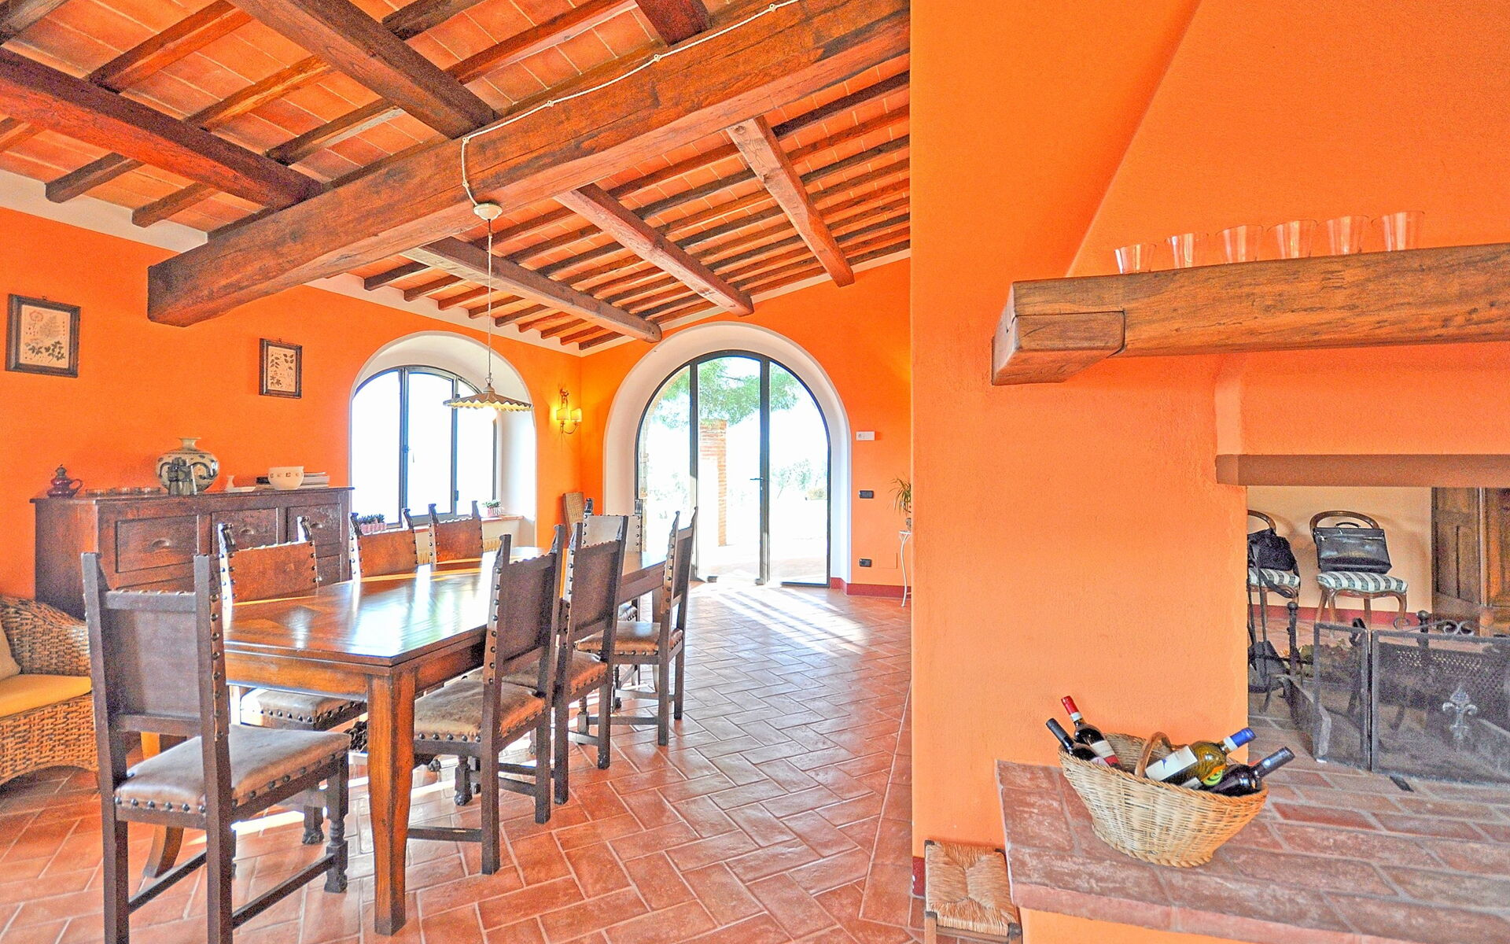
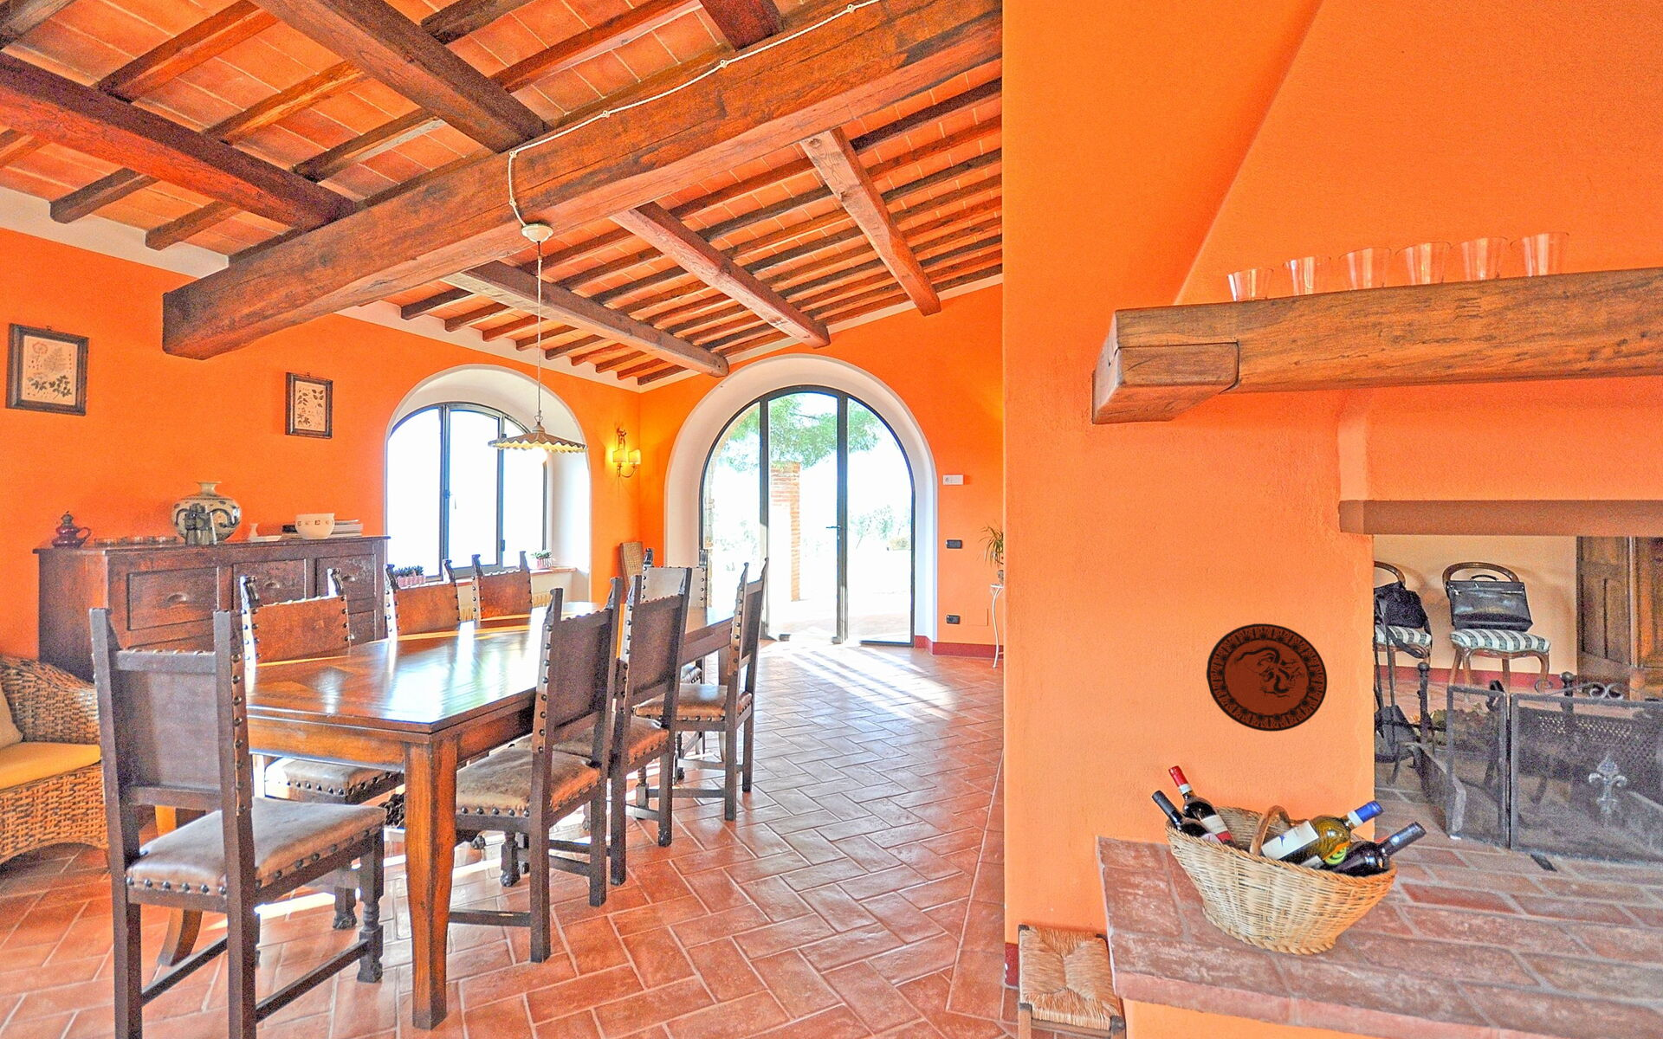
+ decorative plate [1206,622,1328,733]
